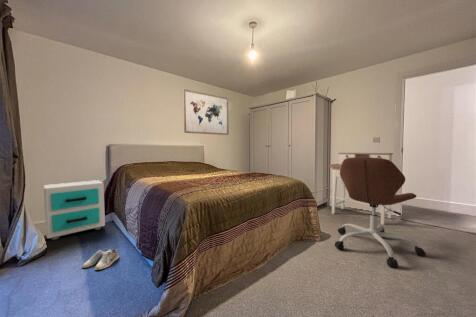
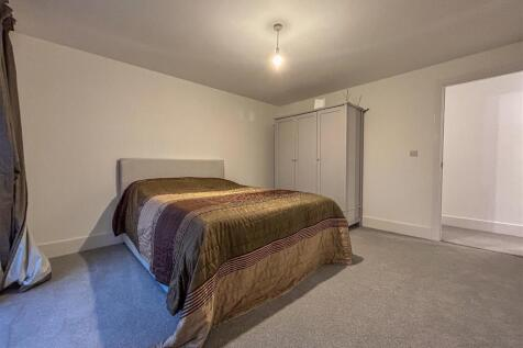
- shoe [81,248,120,271]
- desk [327,152,394,226]
- nightstand [43,179,106,241]
- office chair [334,157,427,269]
- wall art [182,88,230,136]
